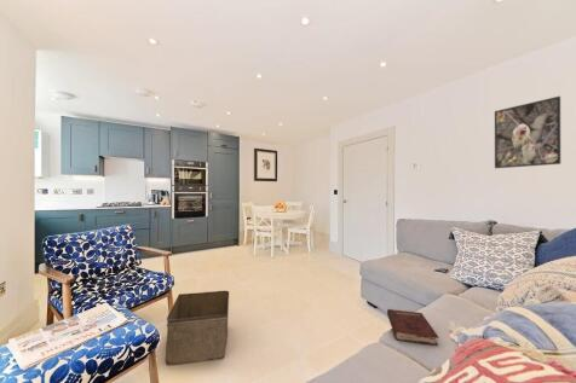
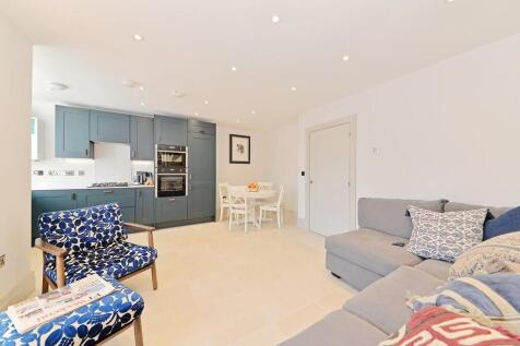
- hardback book [386,308,440,347]
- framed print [494,95,561,169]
- storage bin [165,290,230,367]
